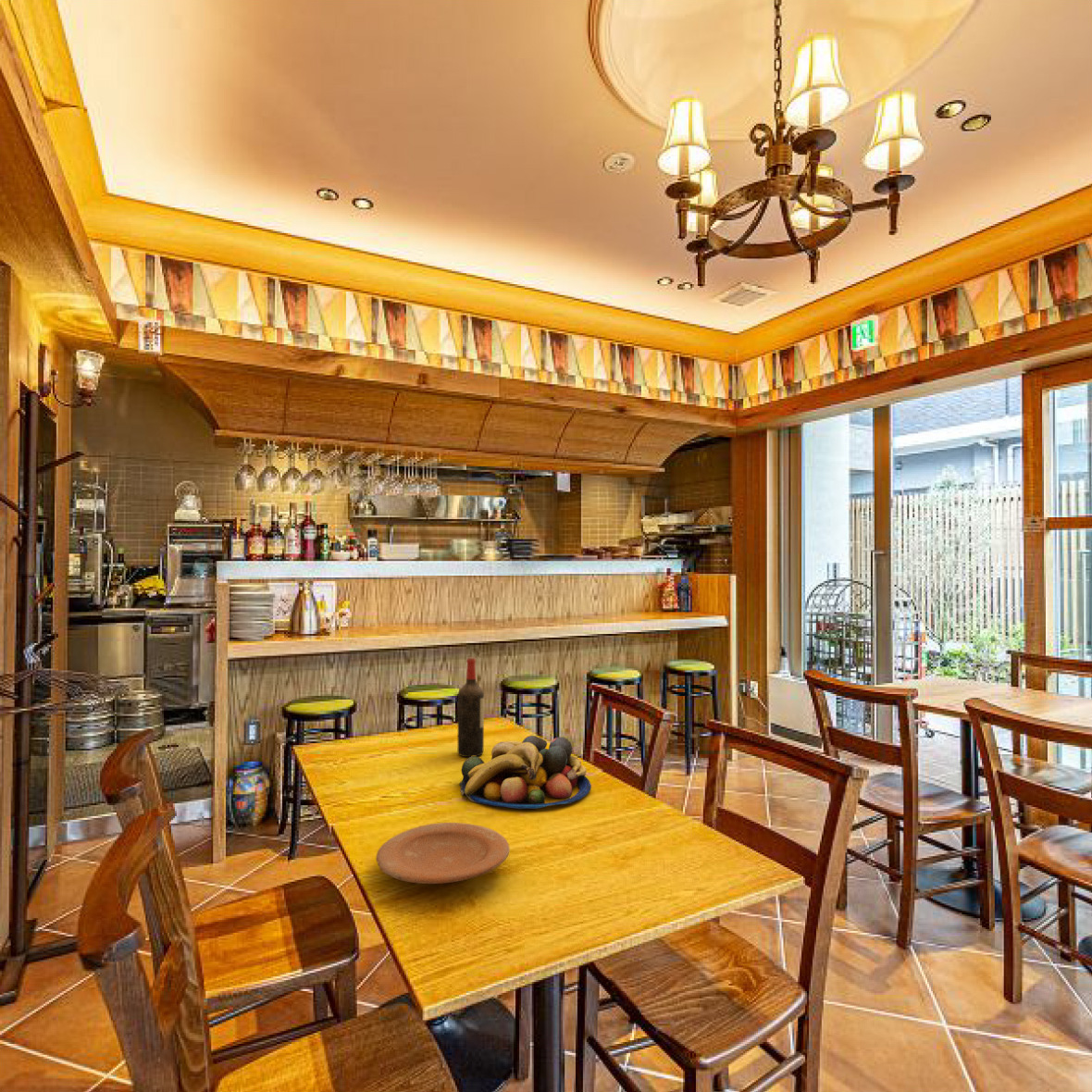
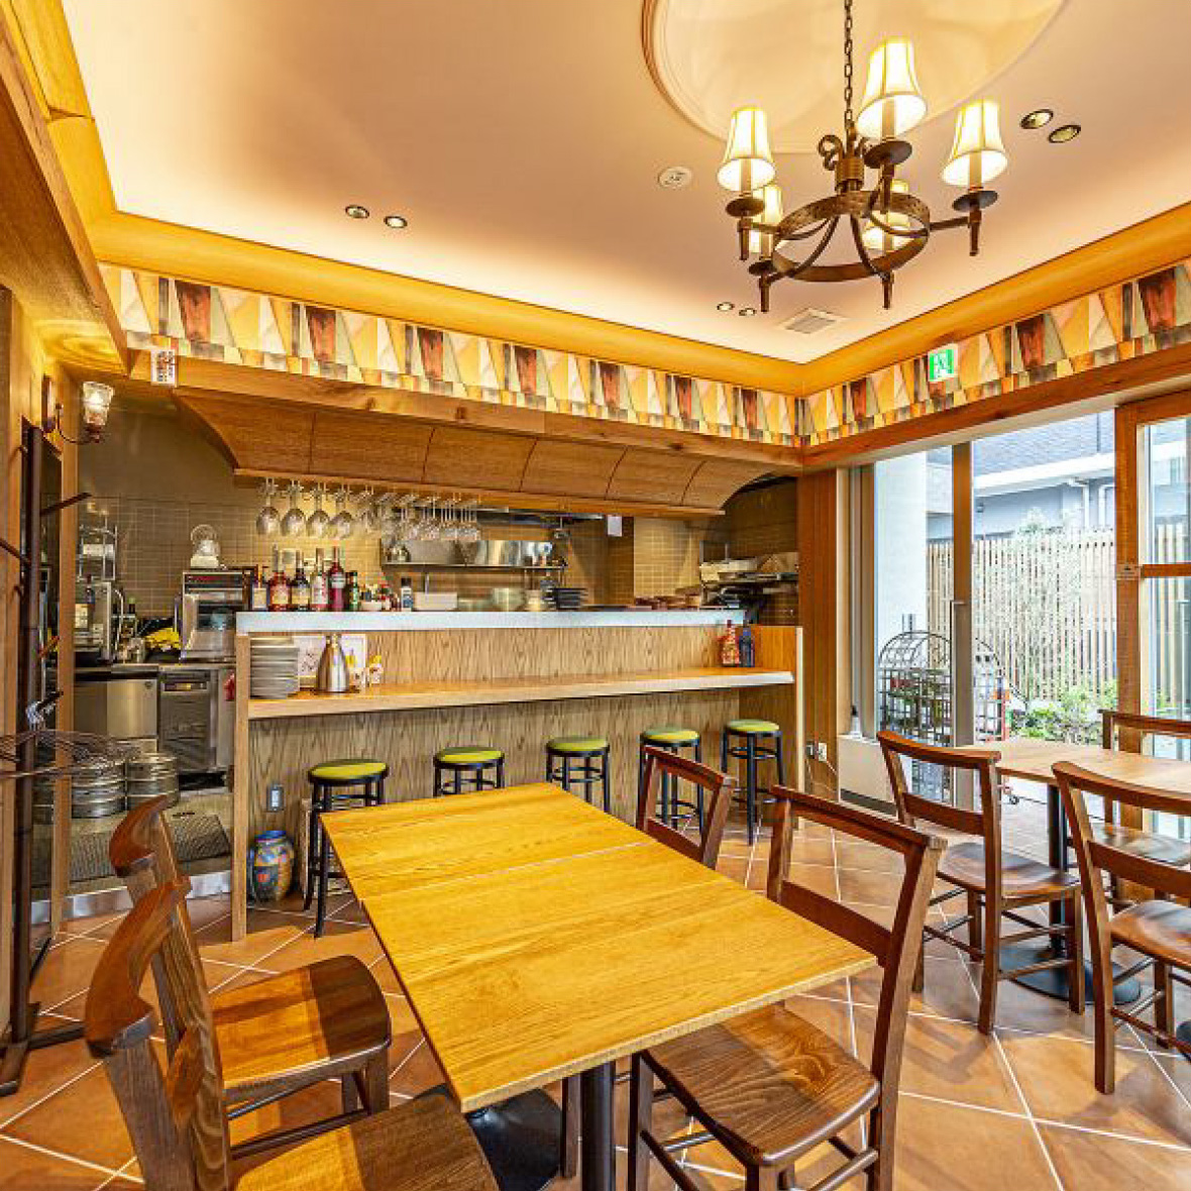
- fruit bowl [459,735,592,810]
- wine bottle [457,656,485,758]
- plate [375,822,511,885]
